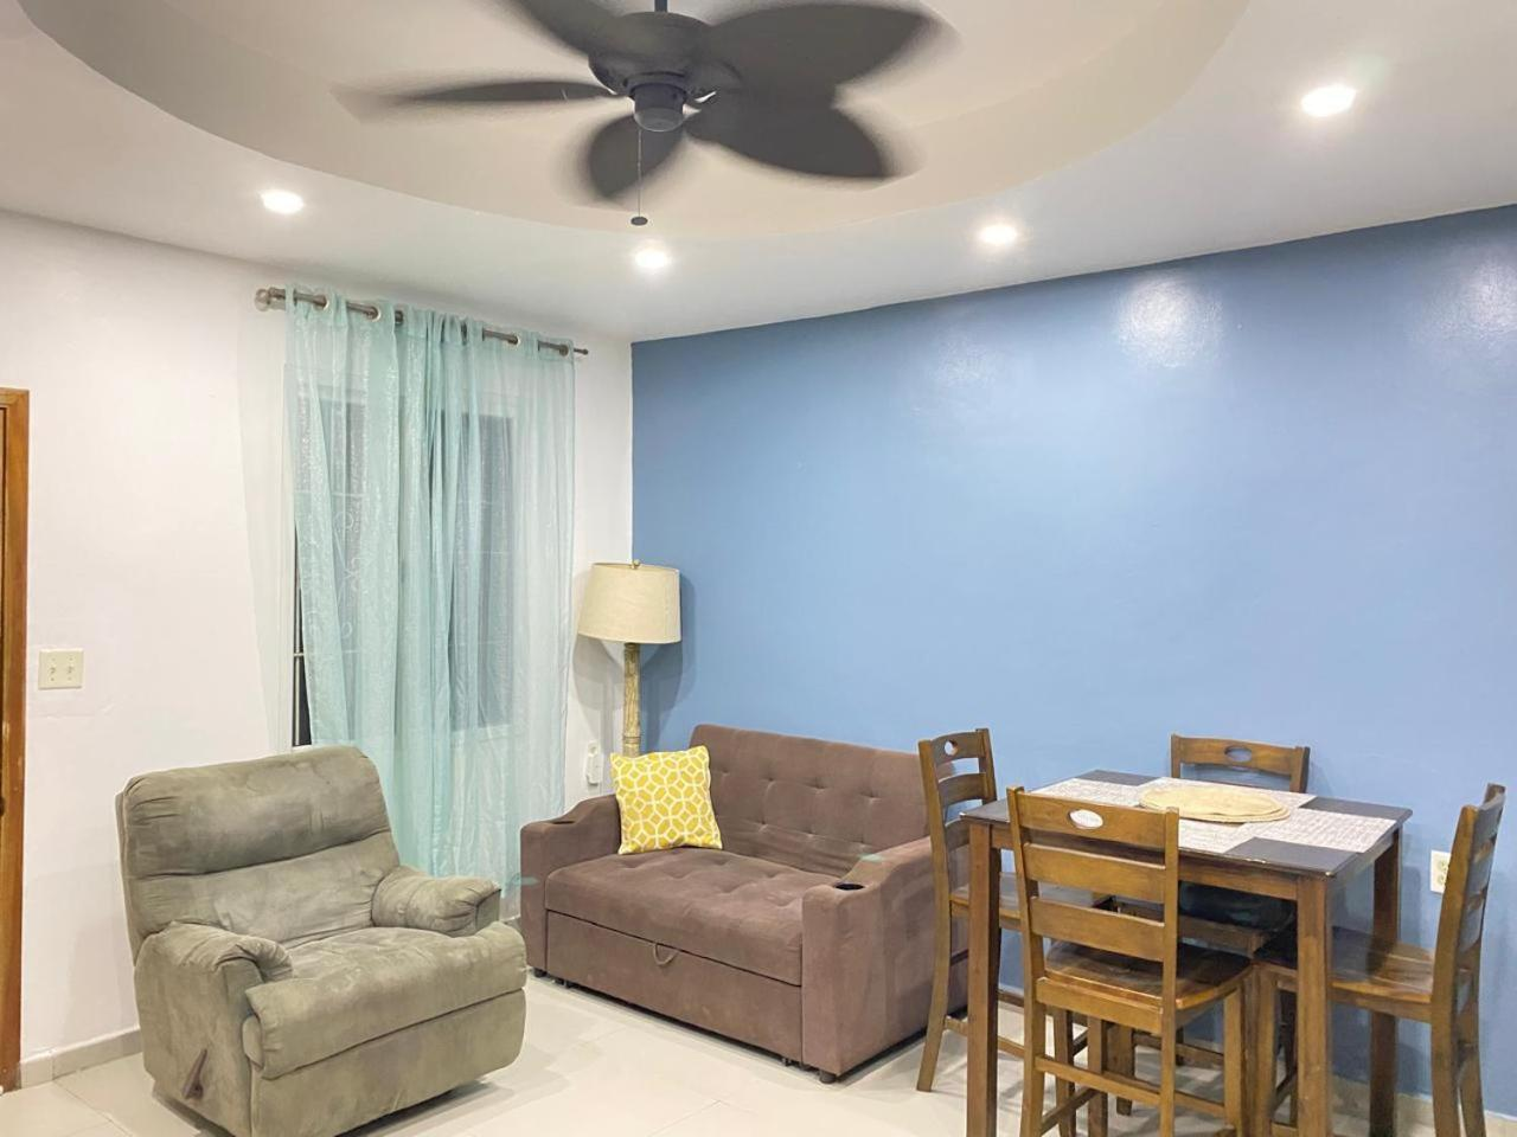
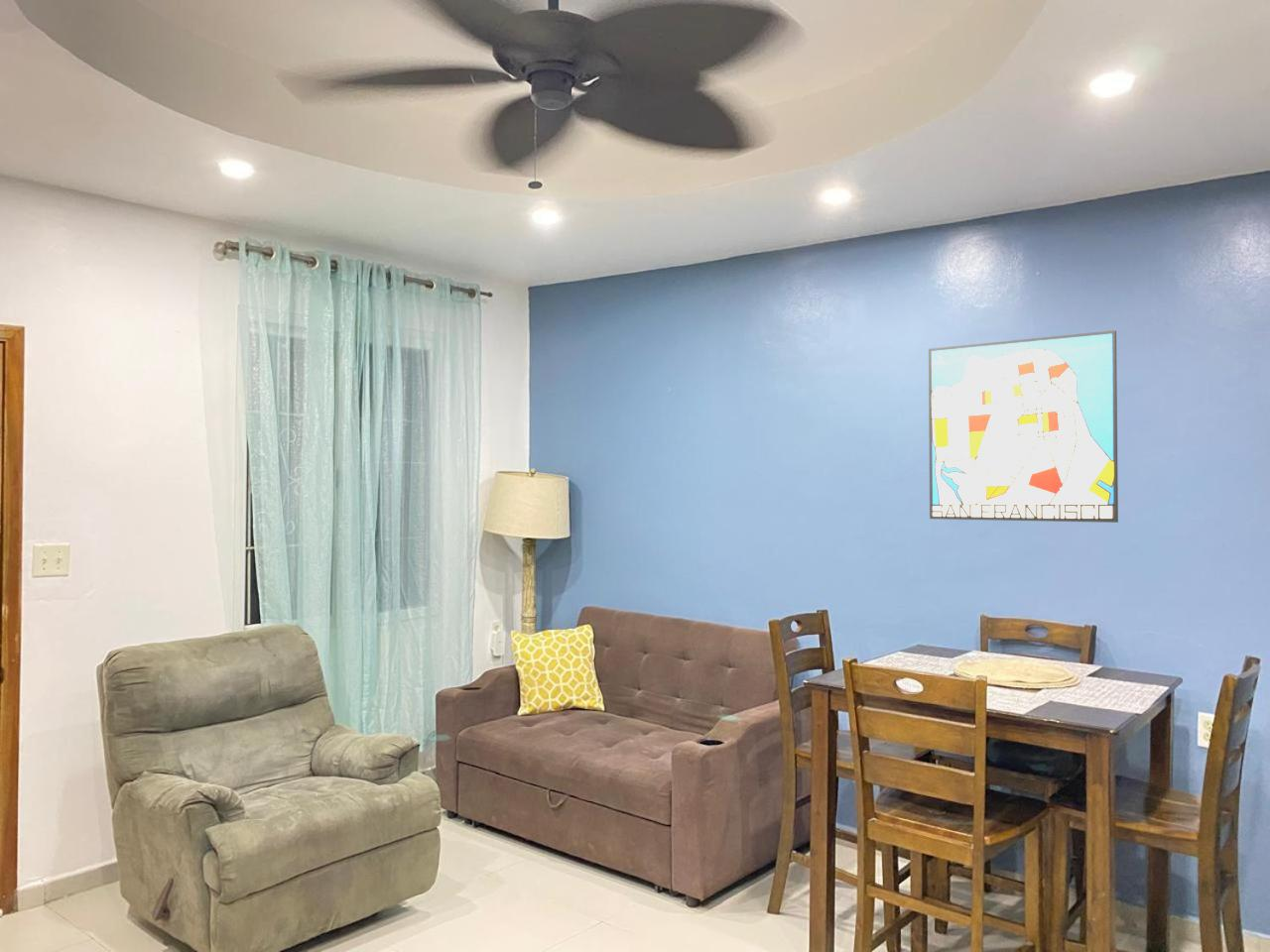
+ wall art [928,329,1119,524]
